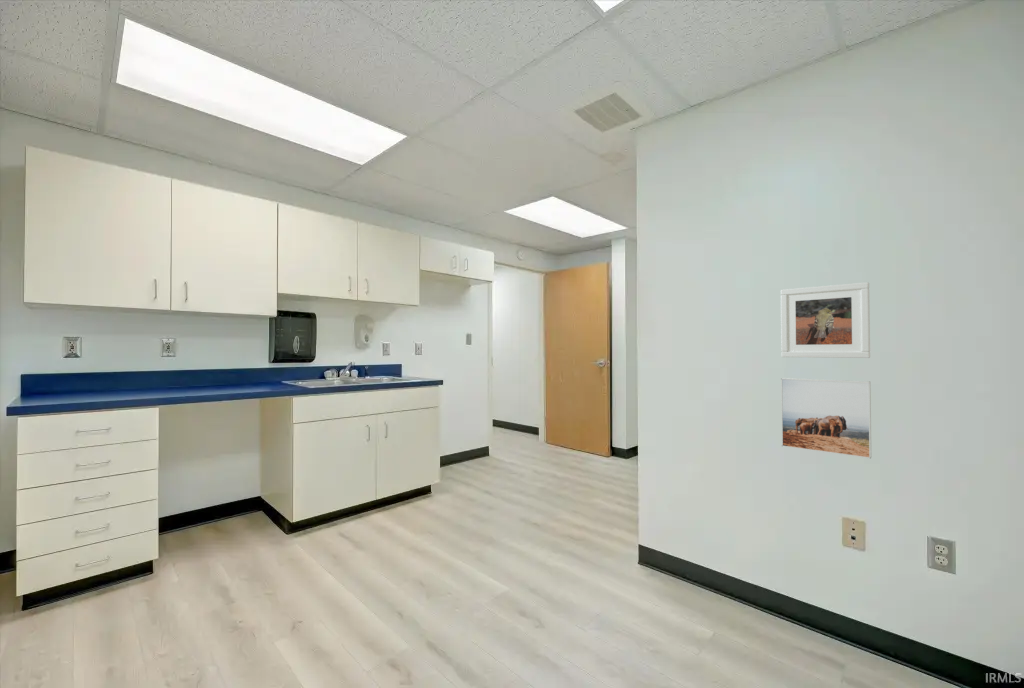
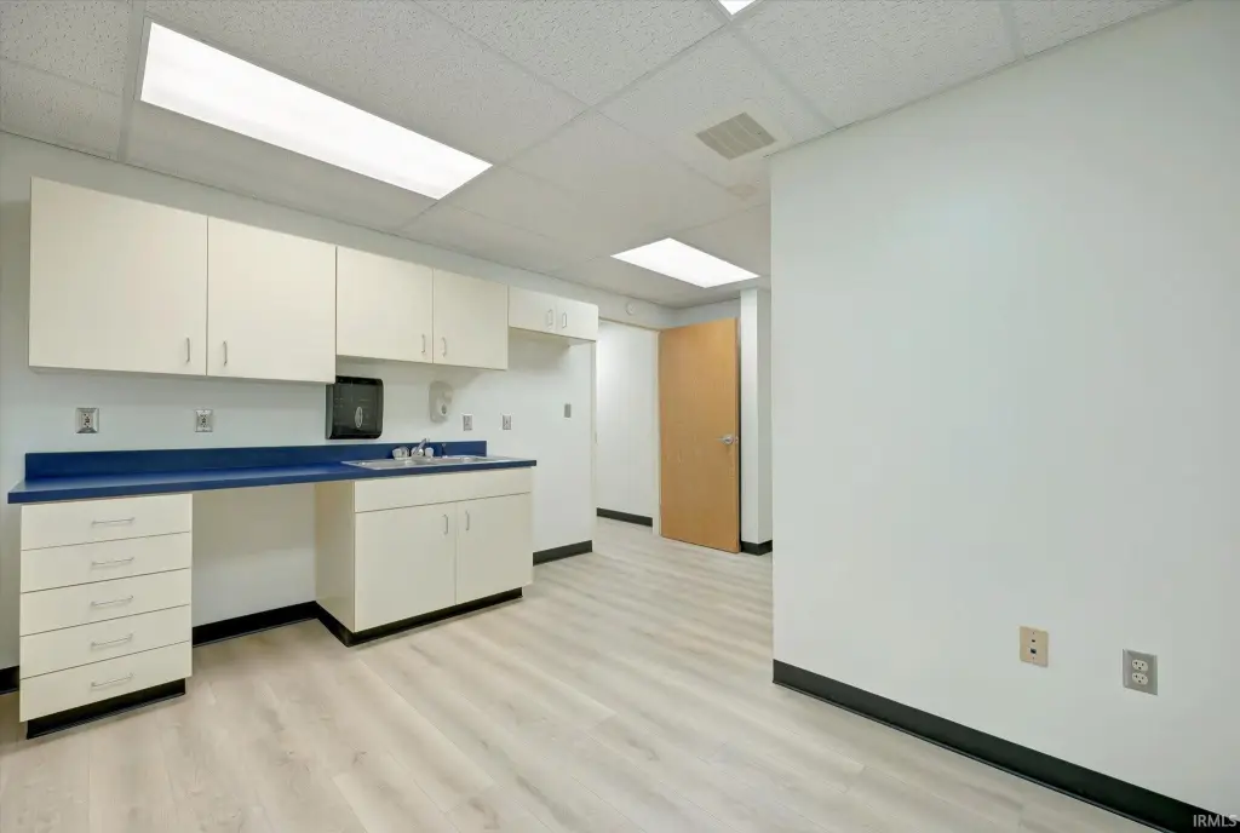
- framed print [780,377,872,459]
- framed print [780,281,871,359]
